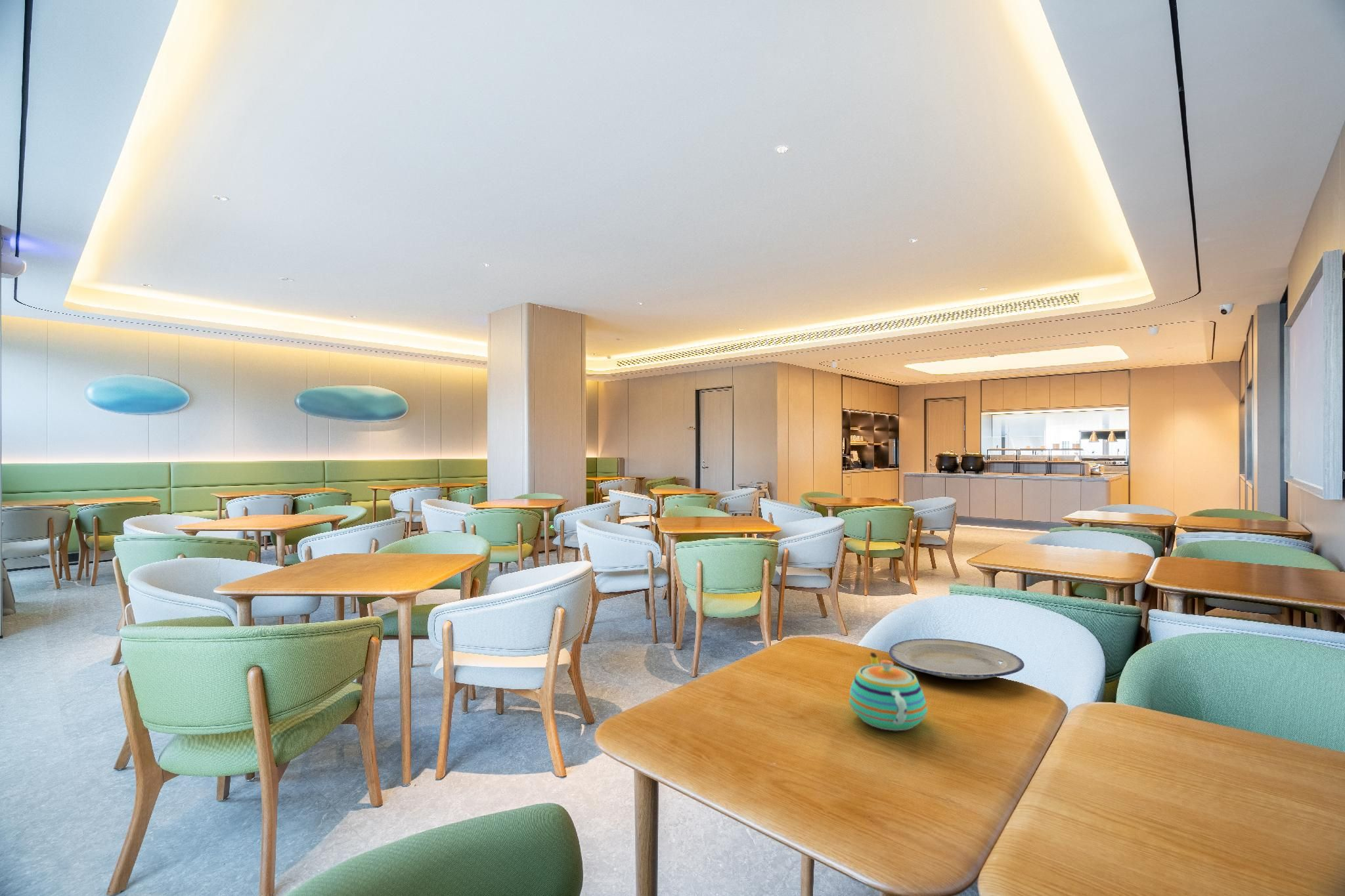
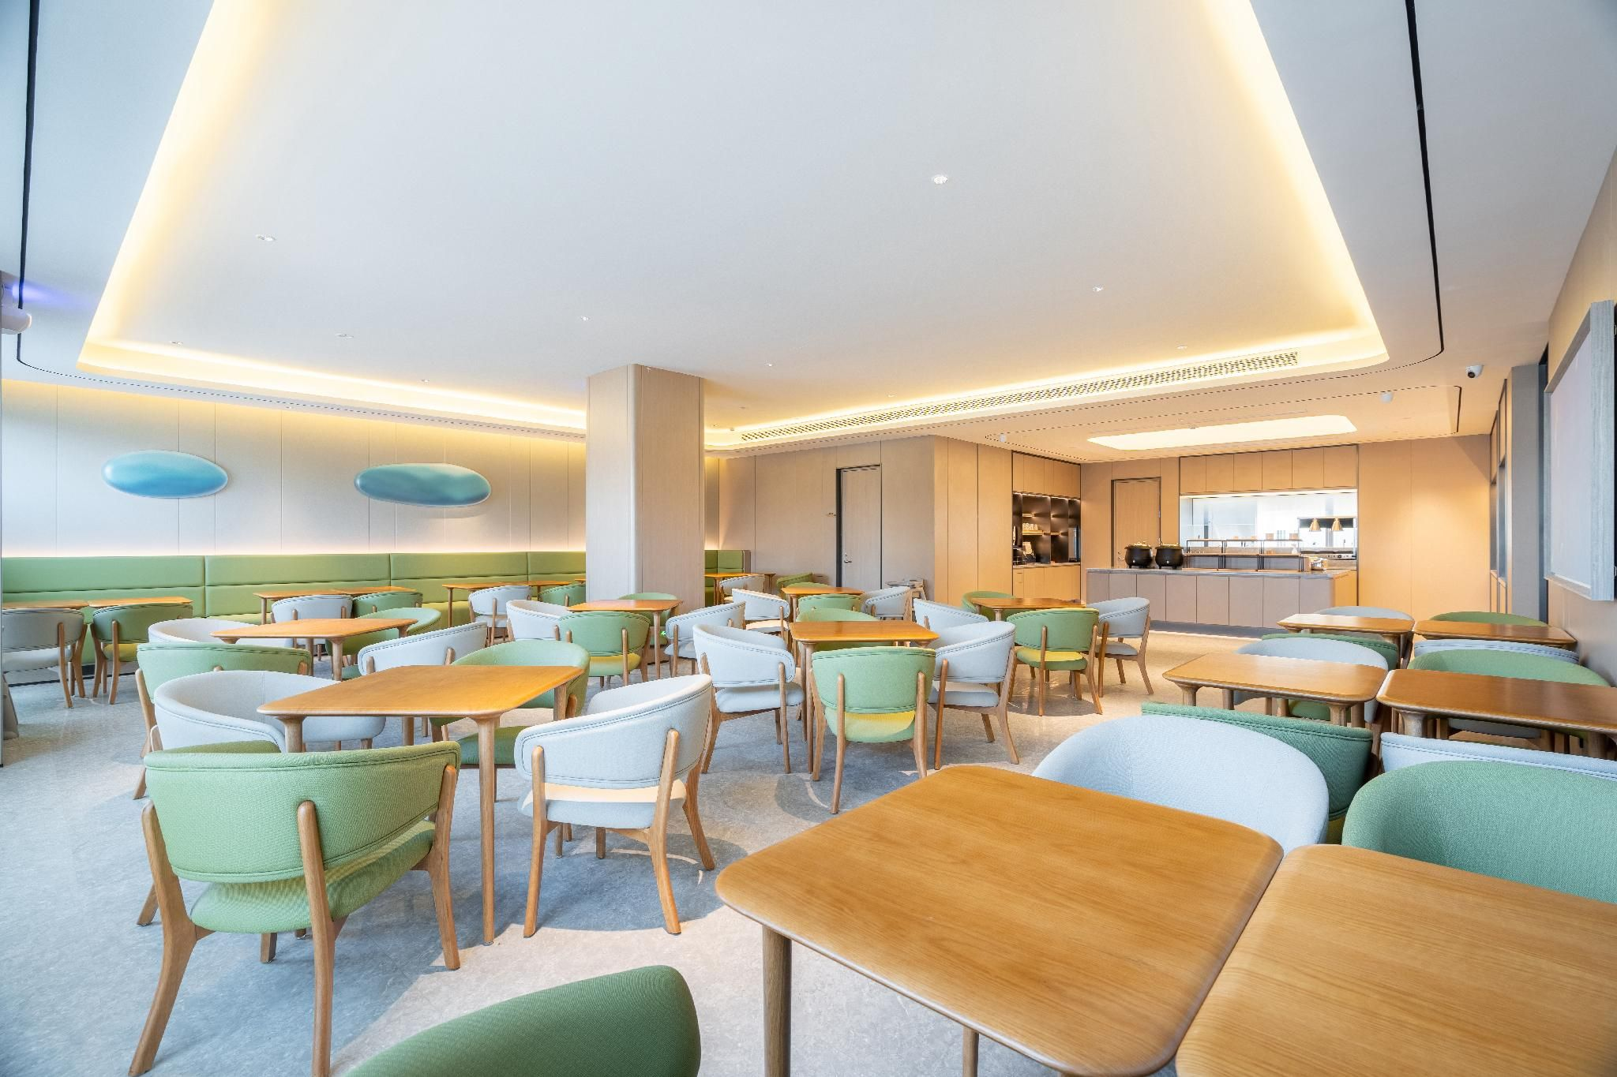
- teapot [849,652,928,731]
- plate [889,638,1025,680]
